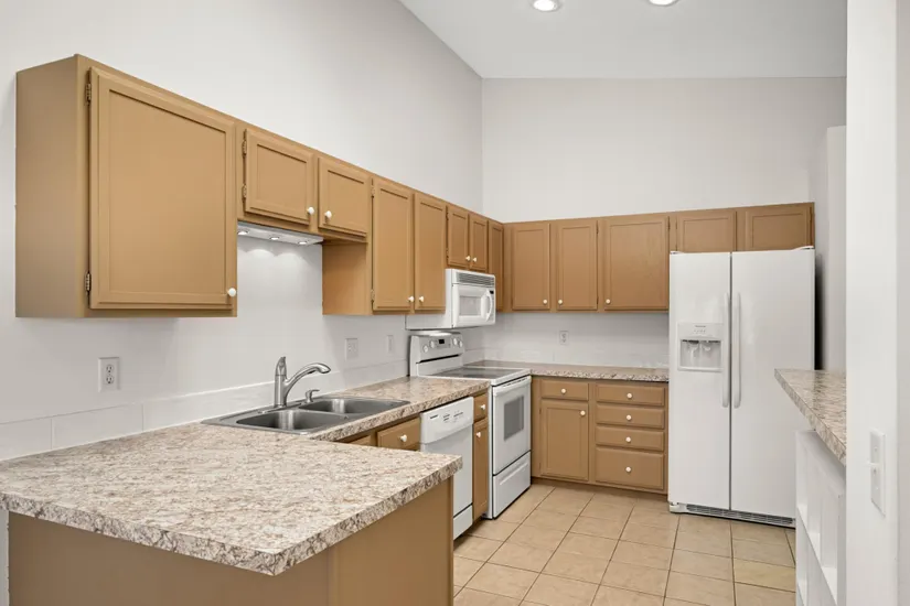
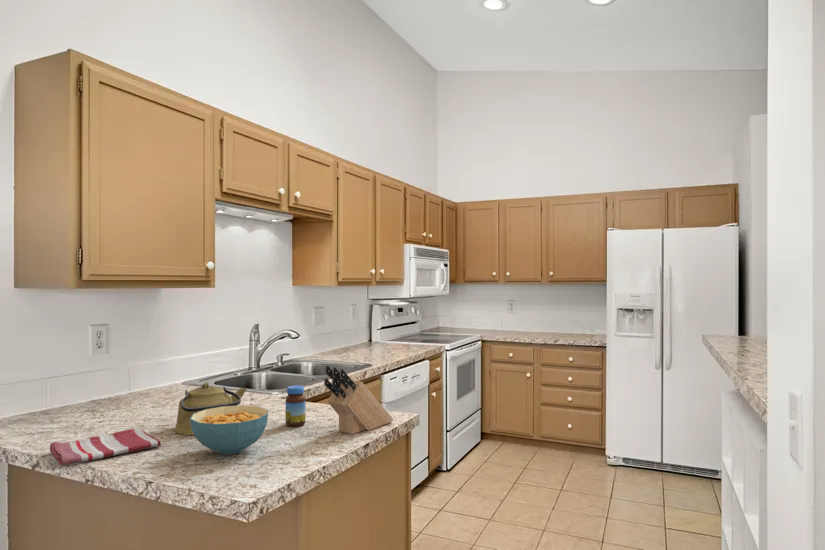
+ cereal bowl [190,404,269,455]
+ dish towel [49,428,162,467]
+ jar [284,384,306,428]
+ kettle [174,381,248,436]
+ knife block [323,365,394,435]
